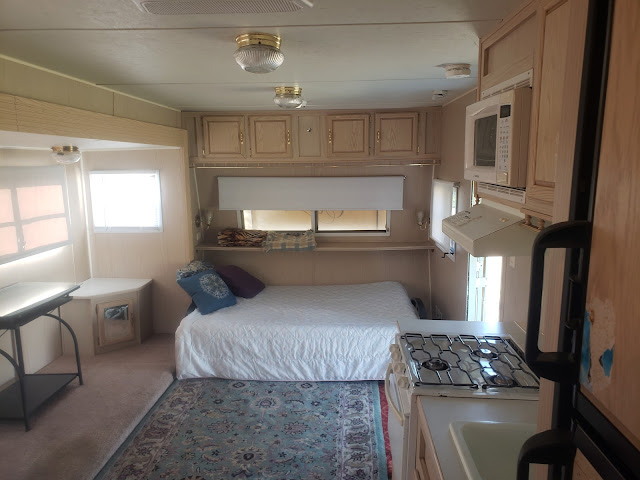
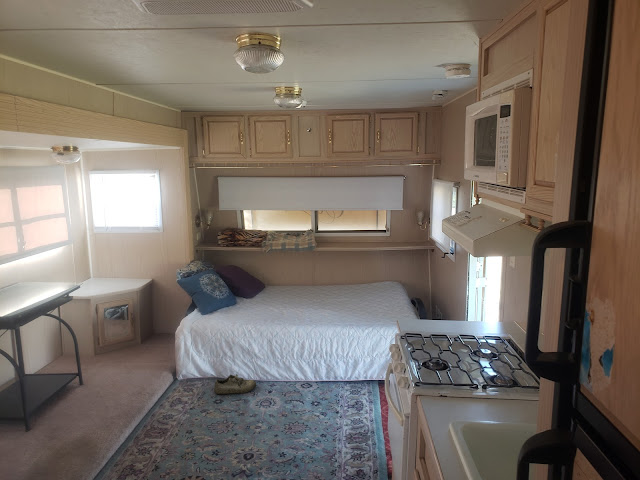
+ shoe [213,373,257,395]
